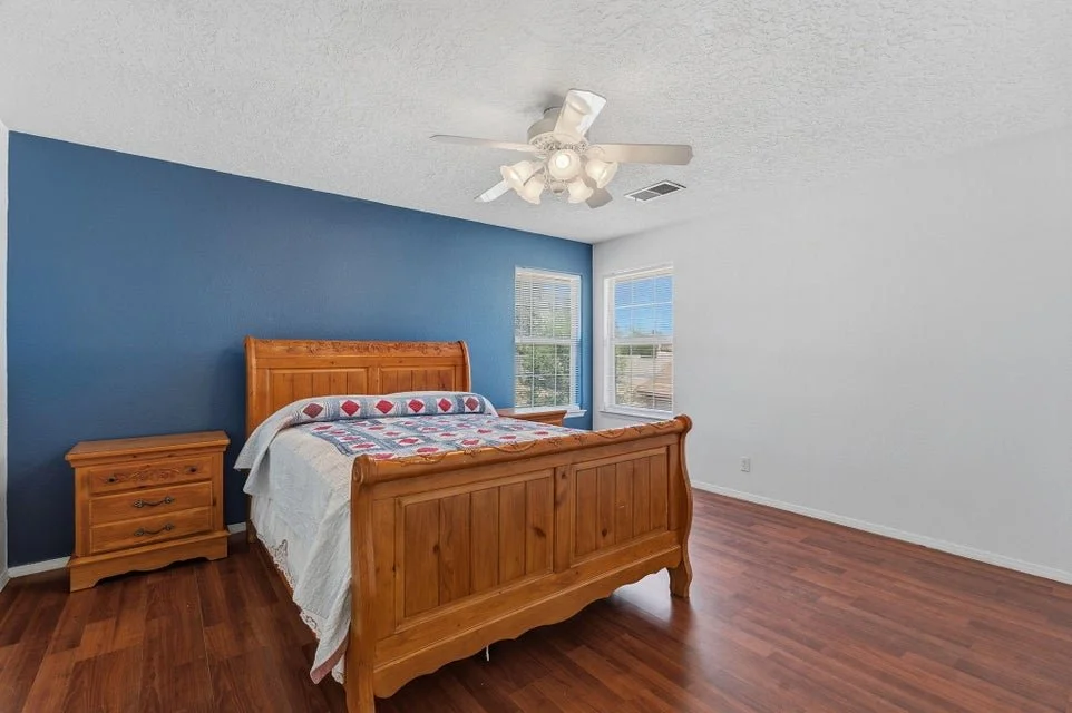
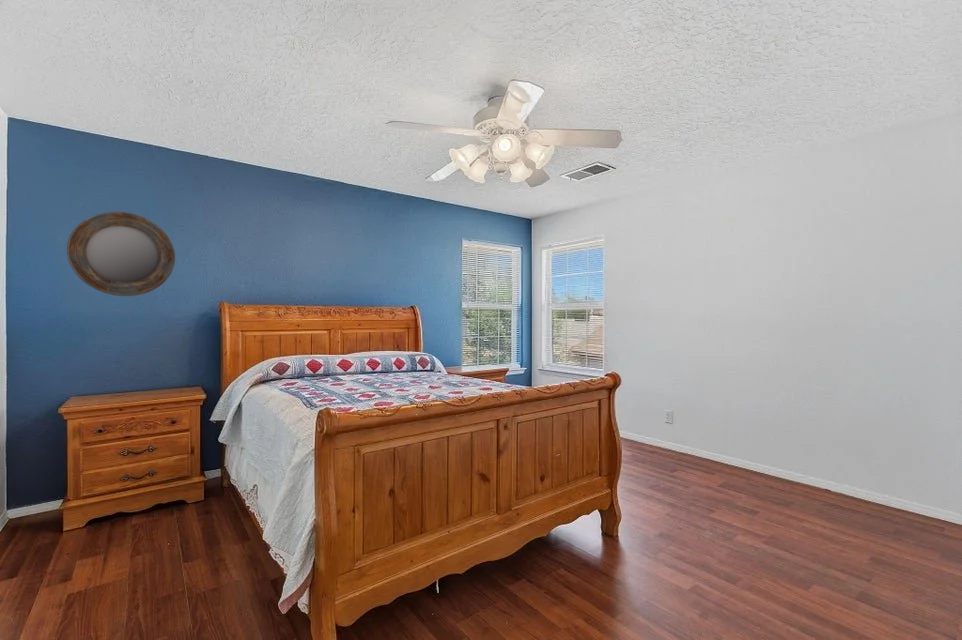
+ home mirror [66,211,176,297]
